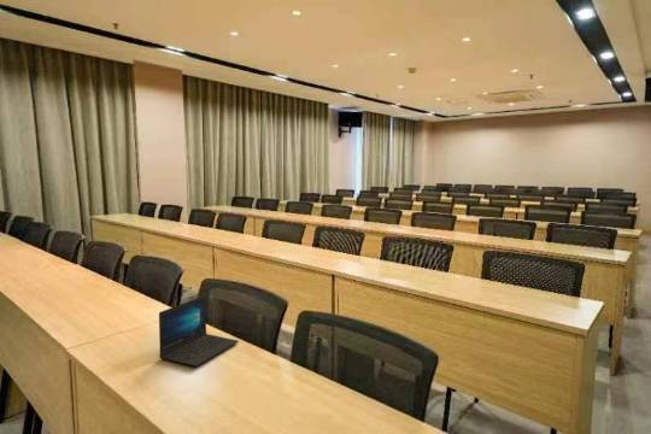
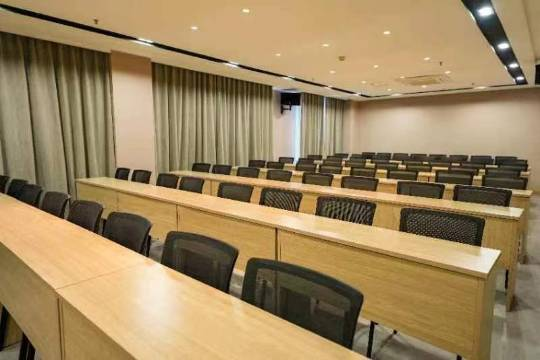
- laptop [158,294,240,368]
